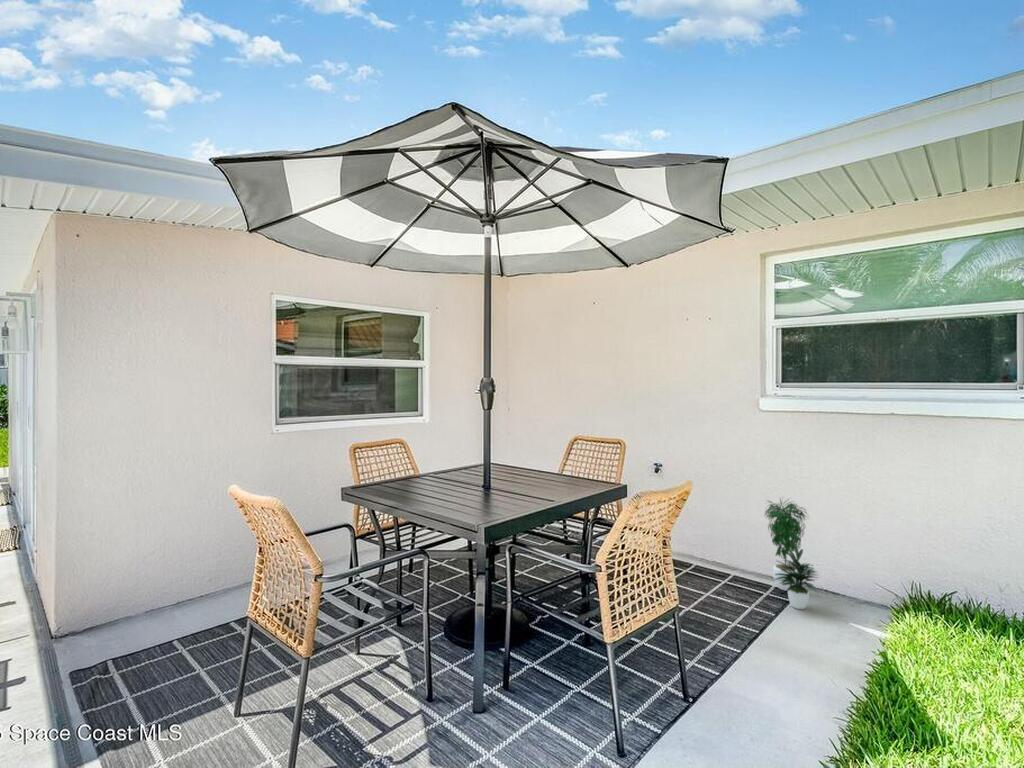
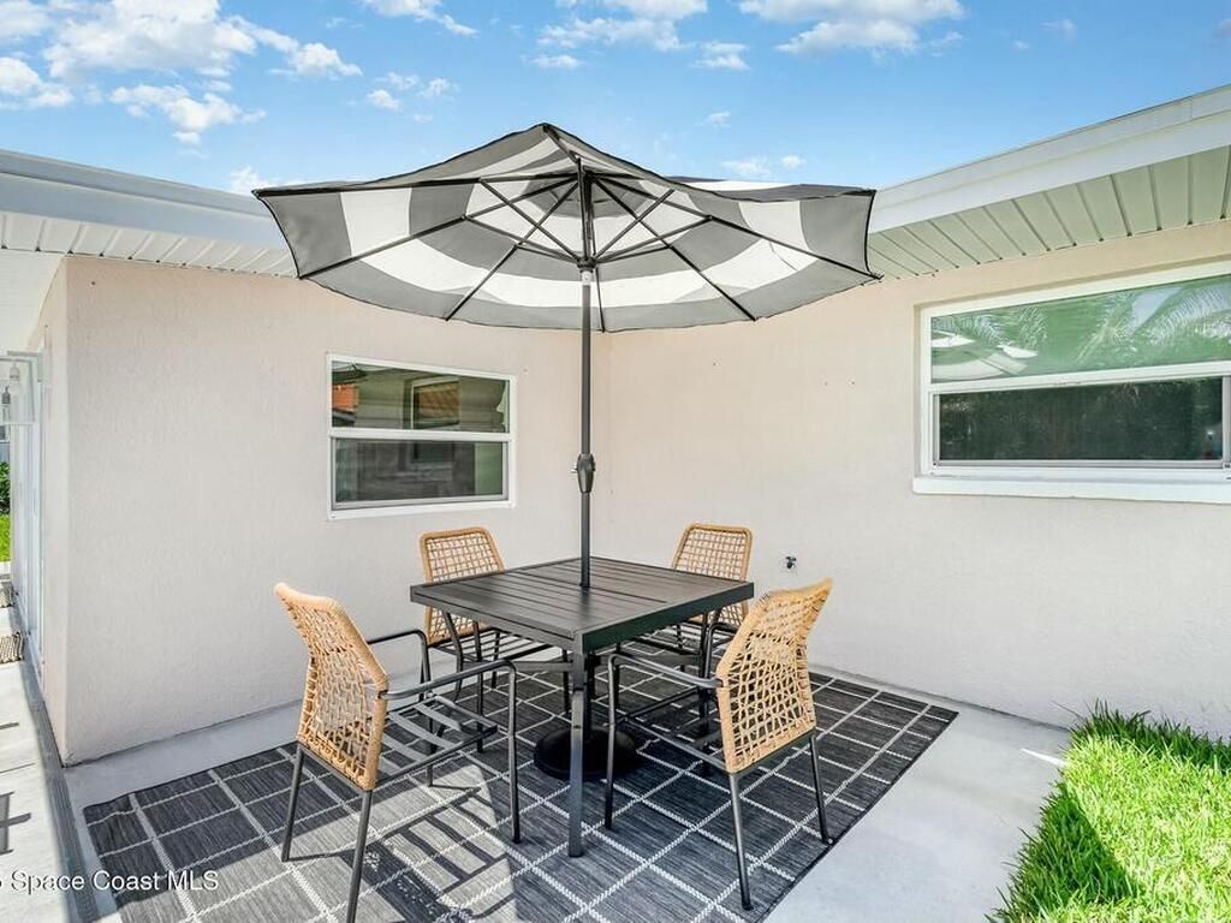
- potted plant [763,494,820,610]
